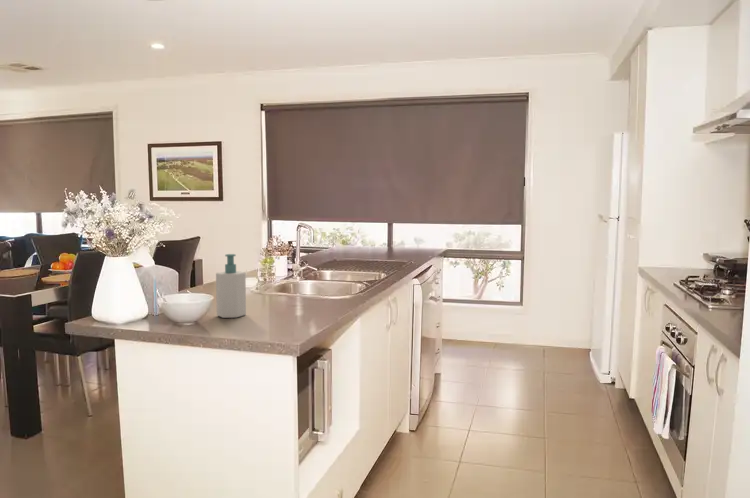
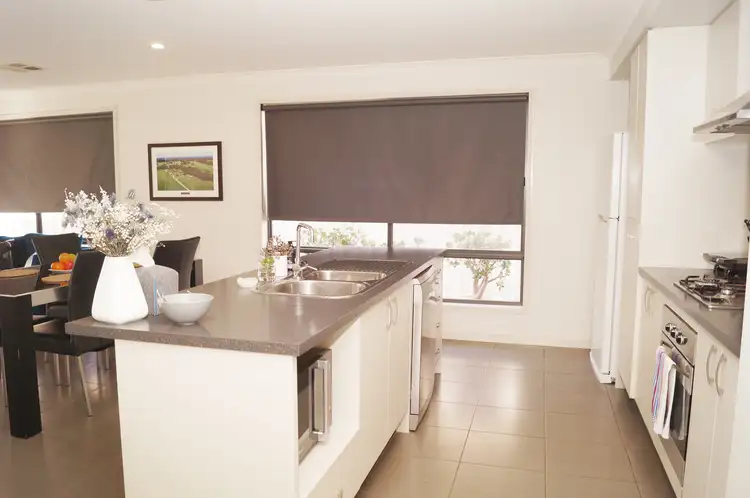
- soap bottle [215,253,247,319]
